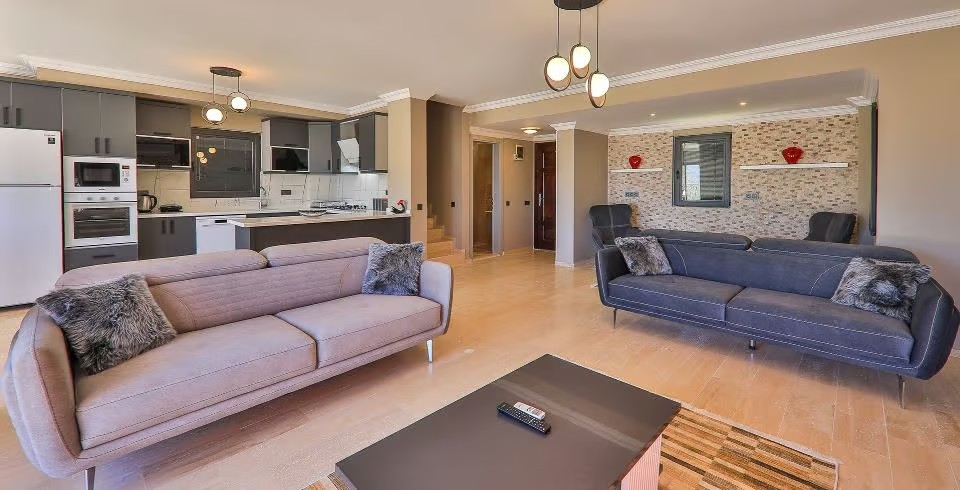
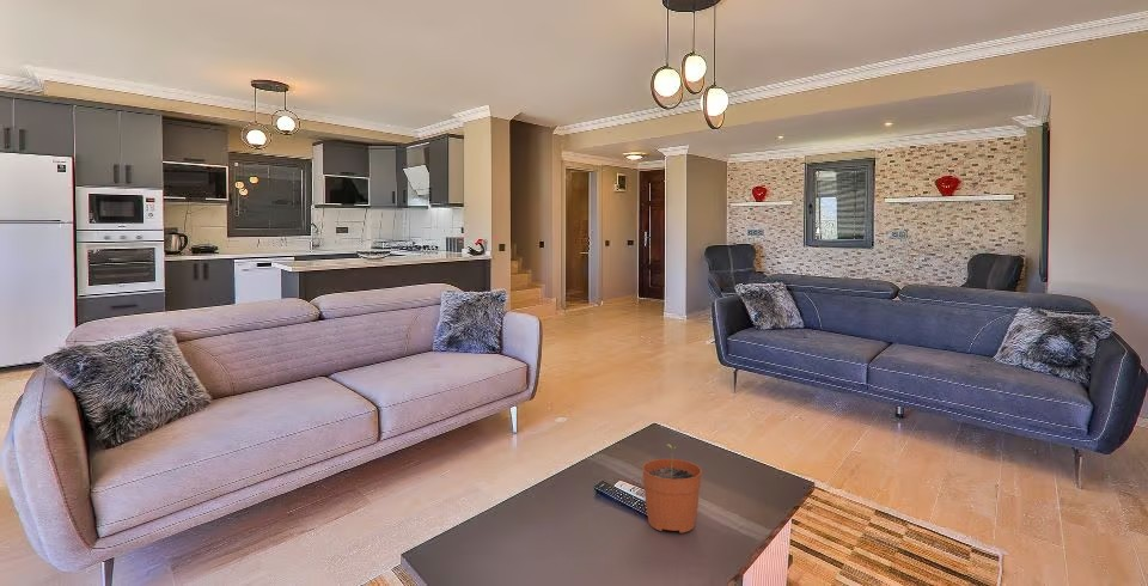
+ plant pot [641,442,703,535]
